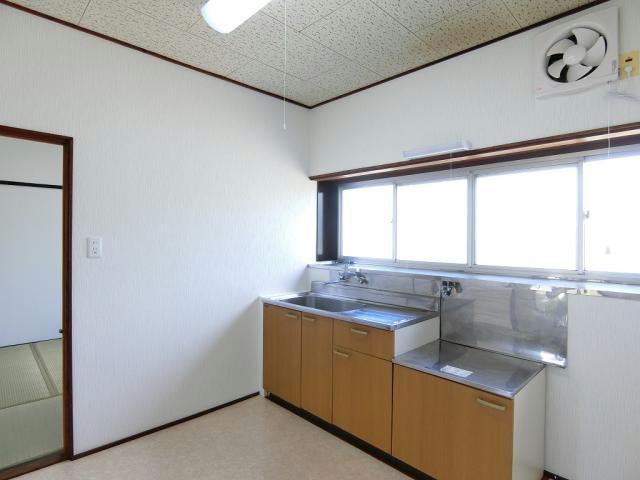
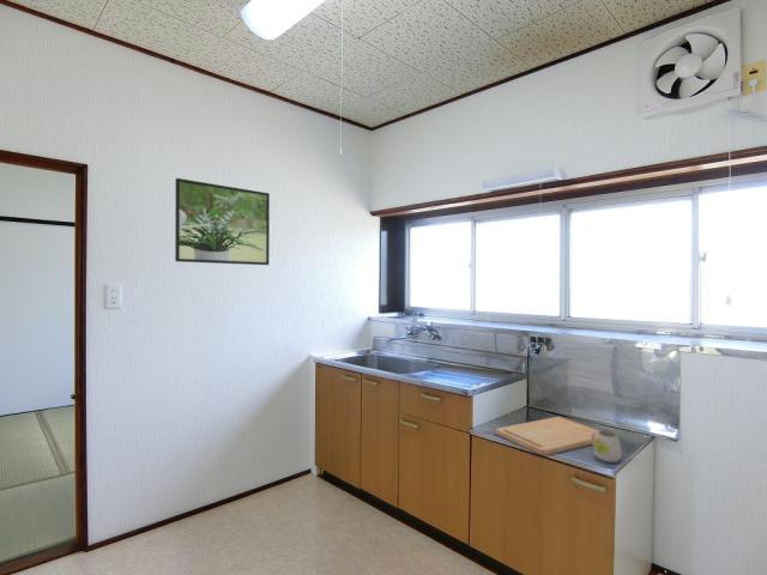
+ mug [592,430,623,464]
+ cutting board [495,416,600,456]
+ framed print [174,177,271,266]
